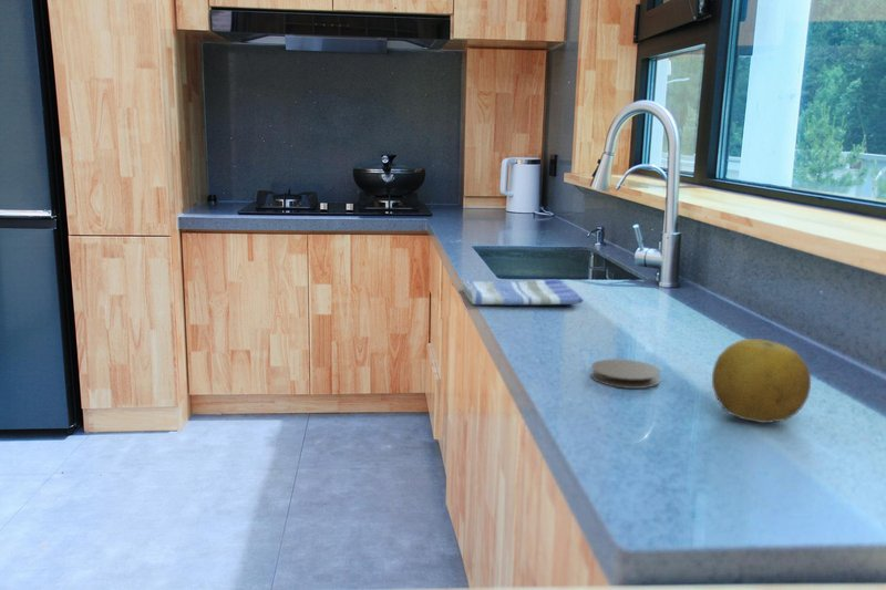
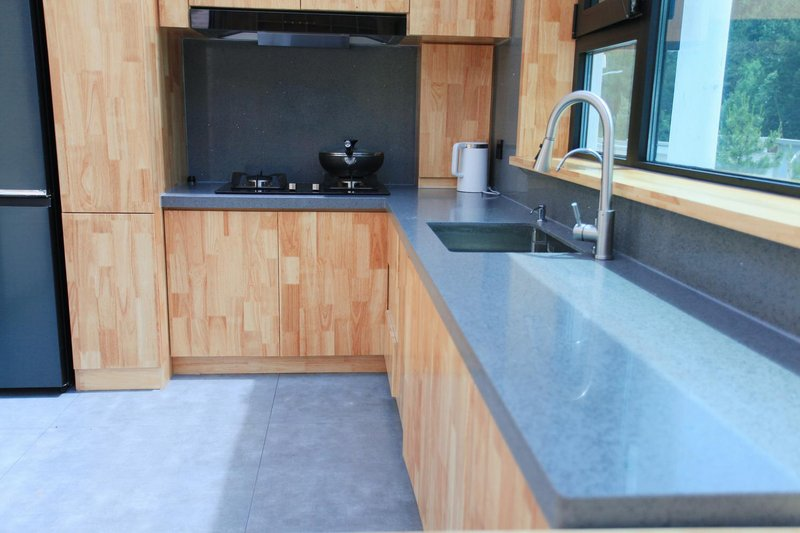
- coaster [590,358,662,390]
- fruit [711,338,812,424]
- dish towel [460,278,584,307]
